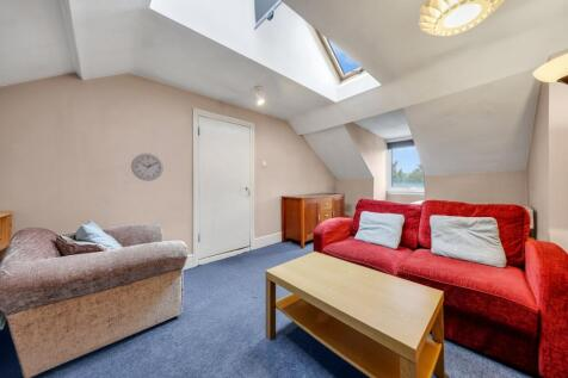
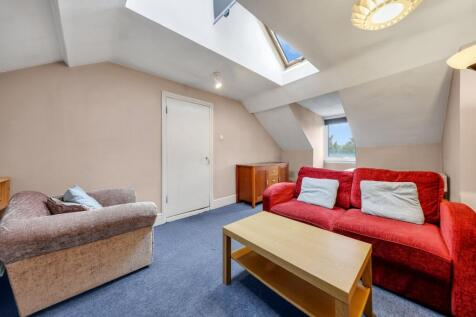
- wall clock [130,153,165,182]
